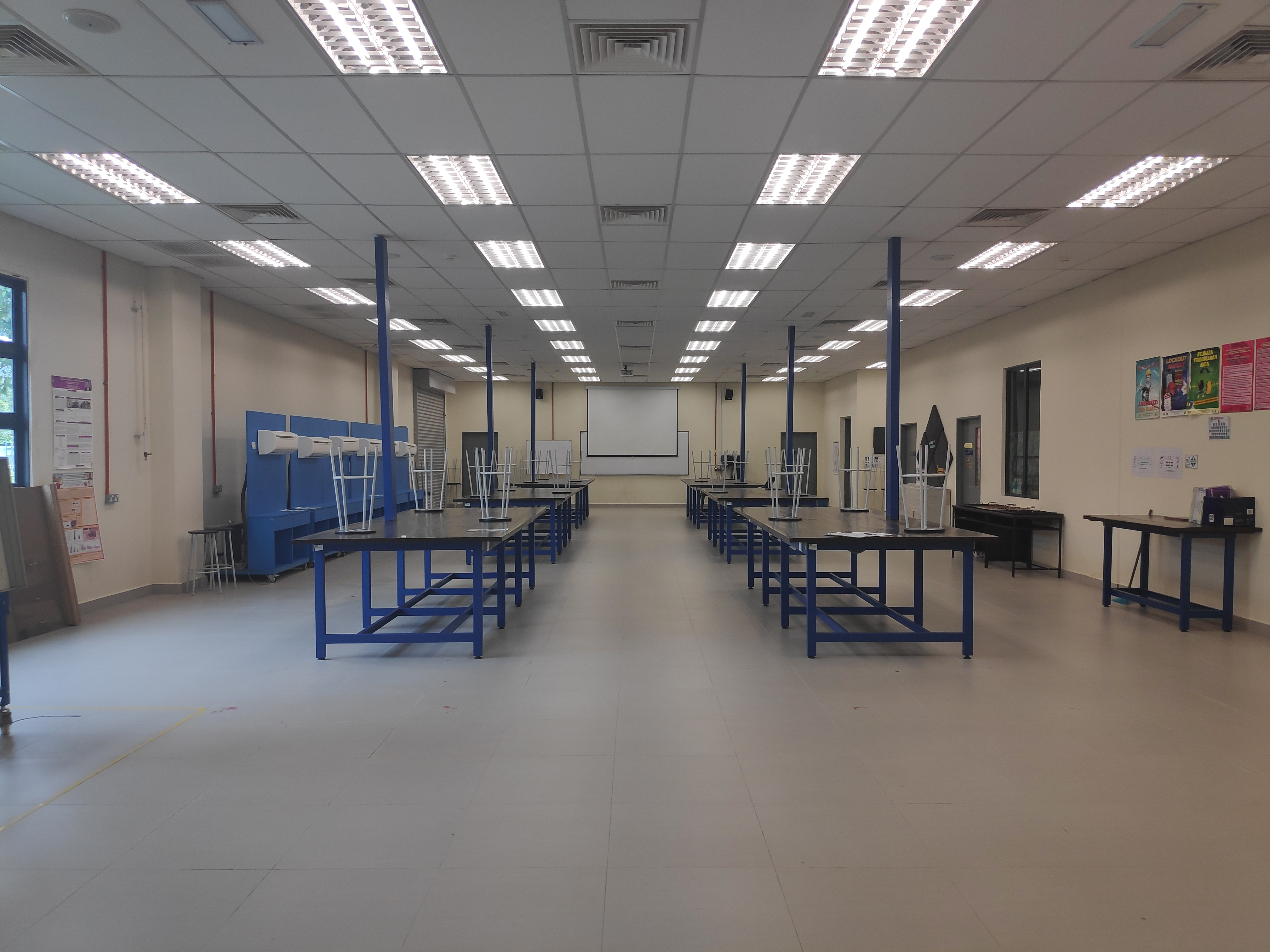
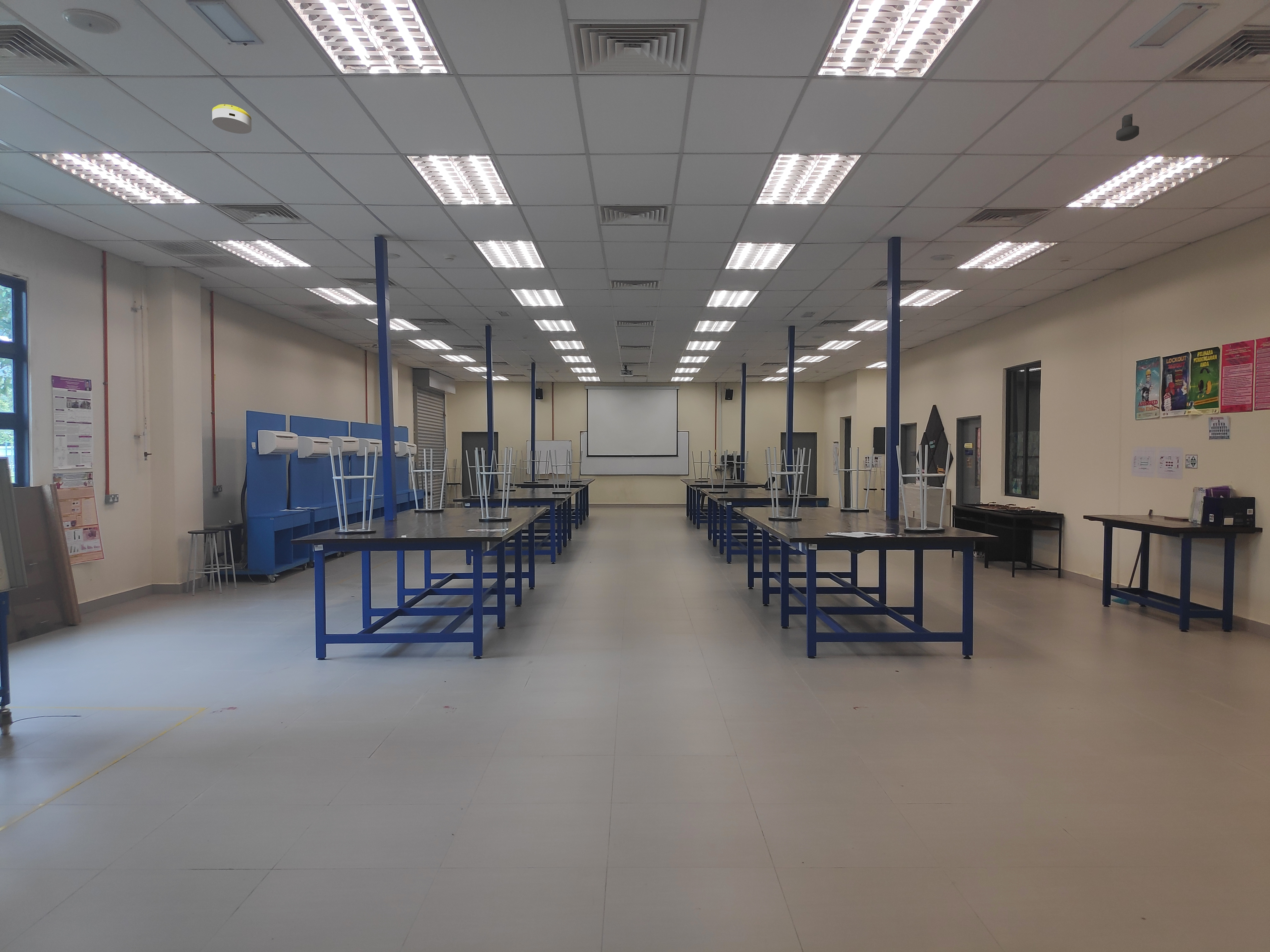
+ security camera [1116,113,1140,141]
+ smoke detector [212,104,252,134]
